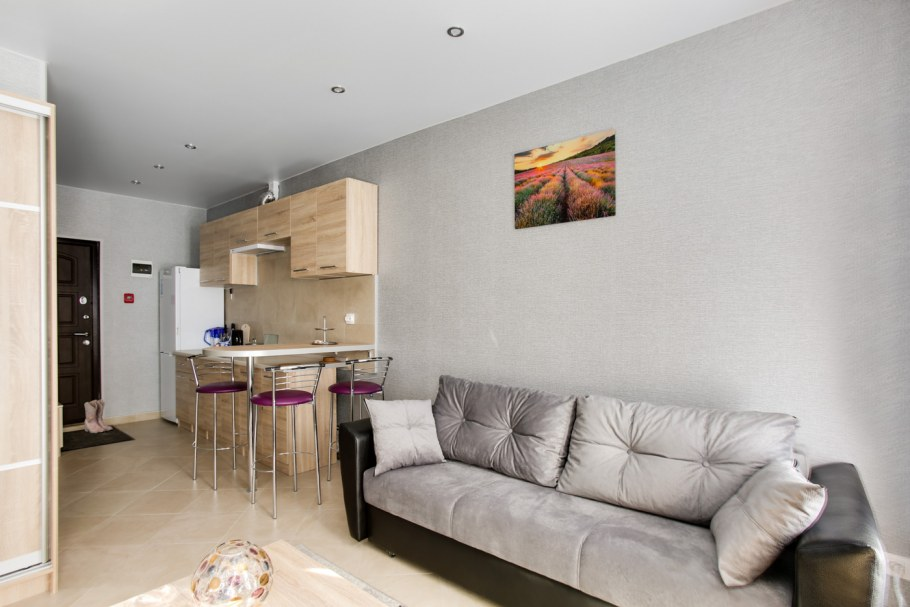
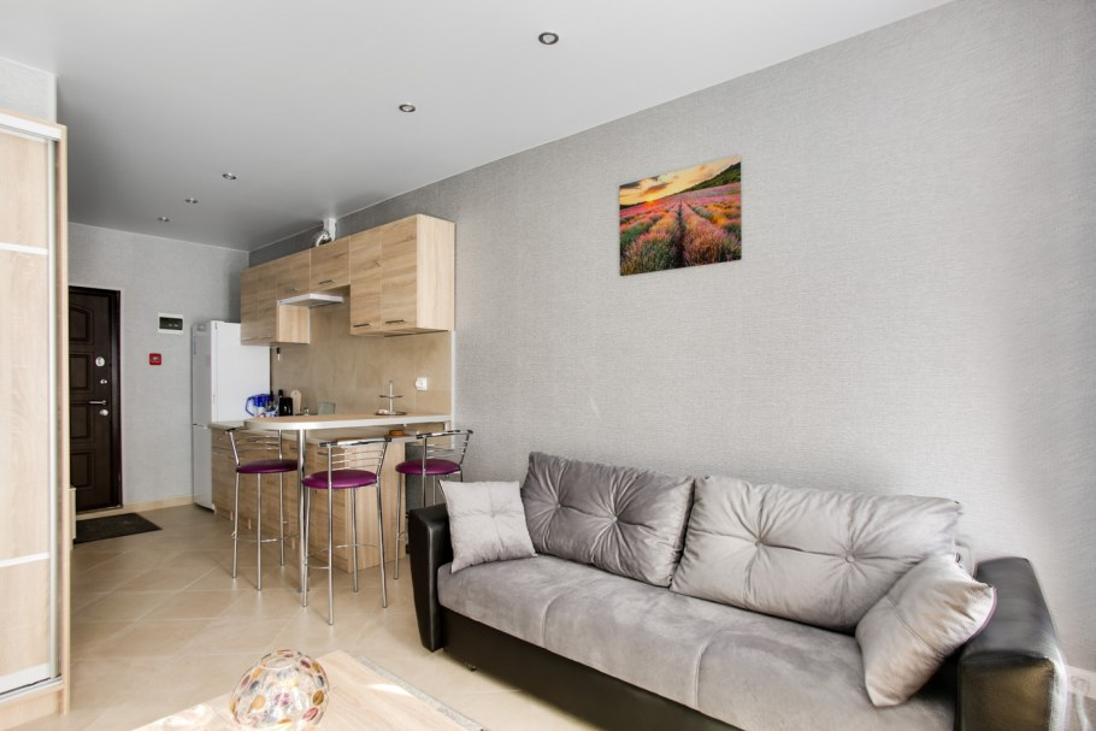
- boots [83,398,114,434]
